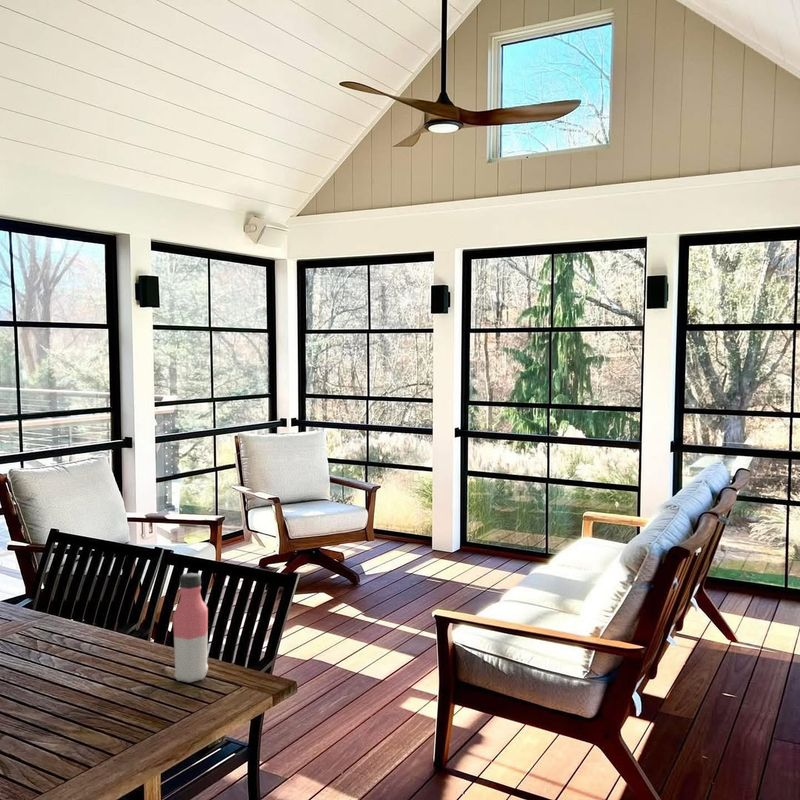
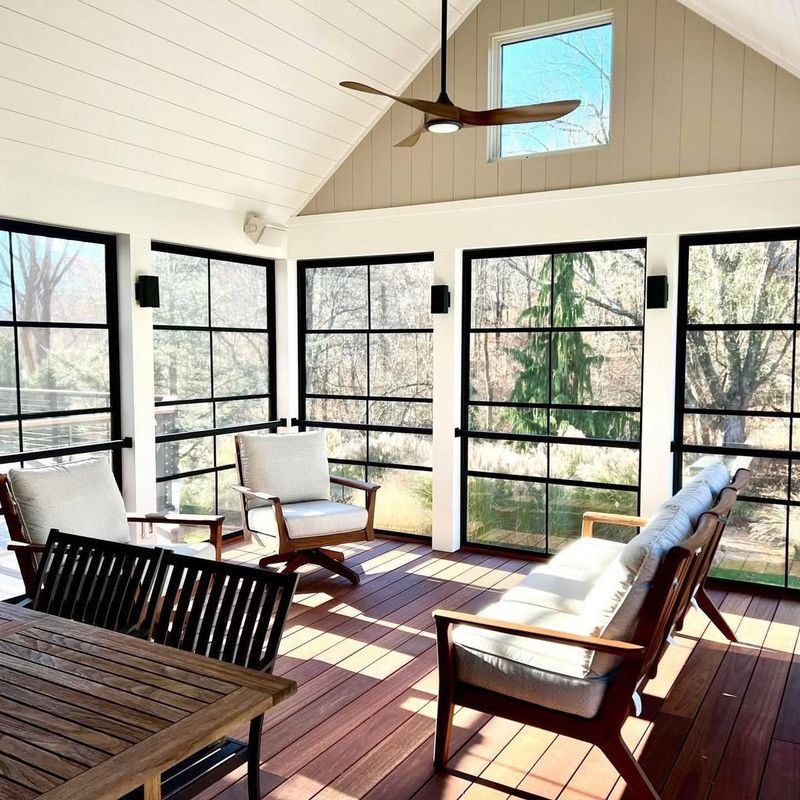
- water bottle [172,572,209,684]
